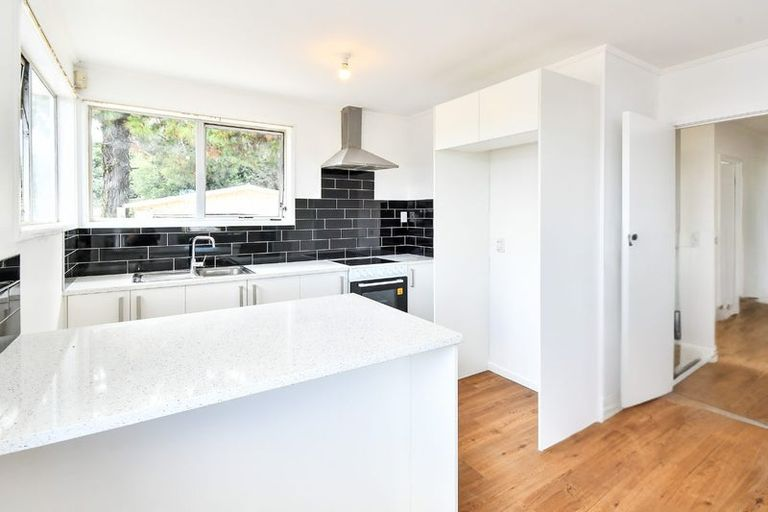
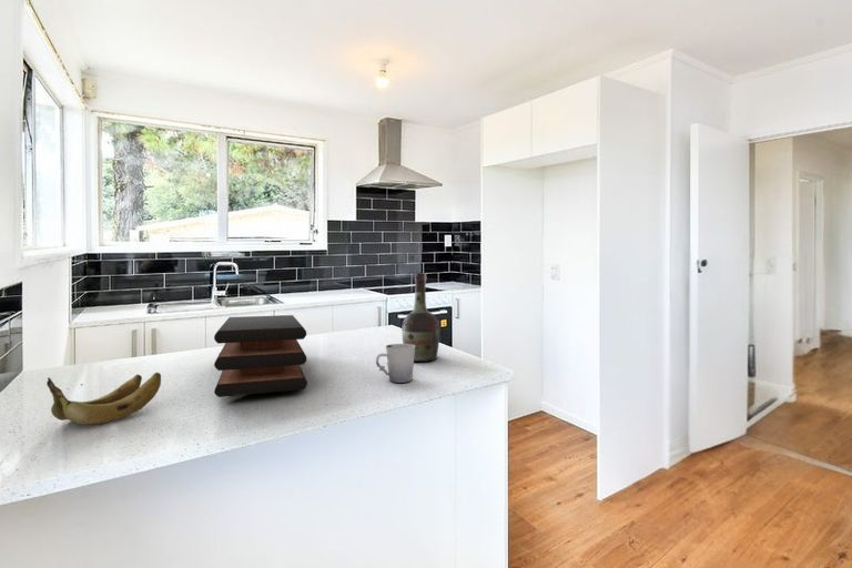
+ cup [375,343,415,384]
+ cutting board [213,314,308,398]
+ banana [45,372,162,426]
+ cognac bottle [400,272,442,363]
